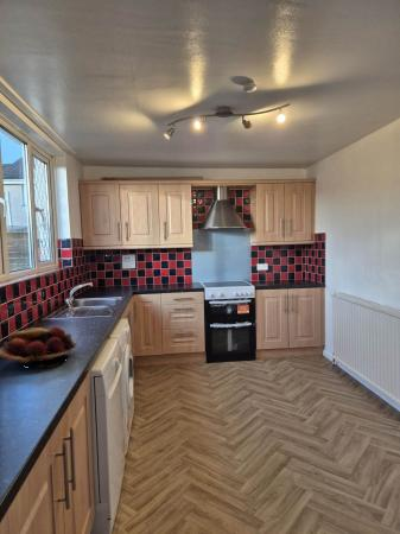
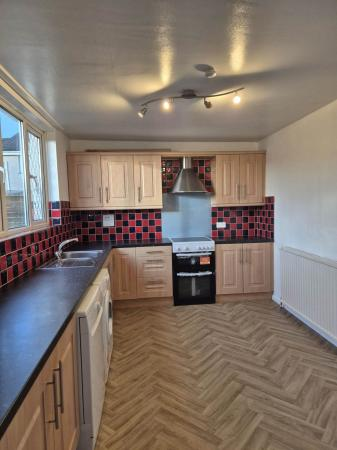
- fruit basket [0,325,78,369]
